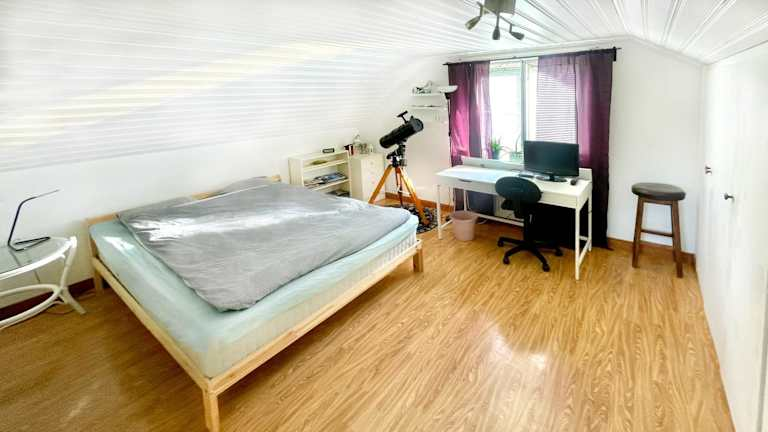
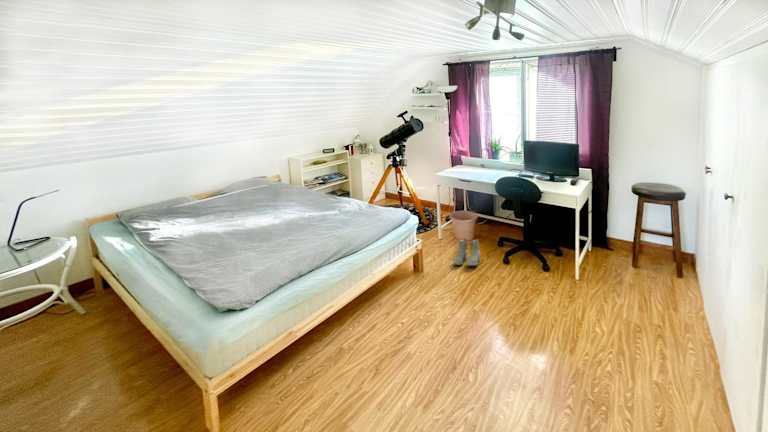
+ boots [453,238,481,267]
